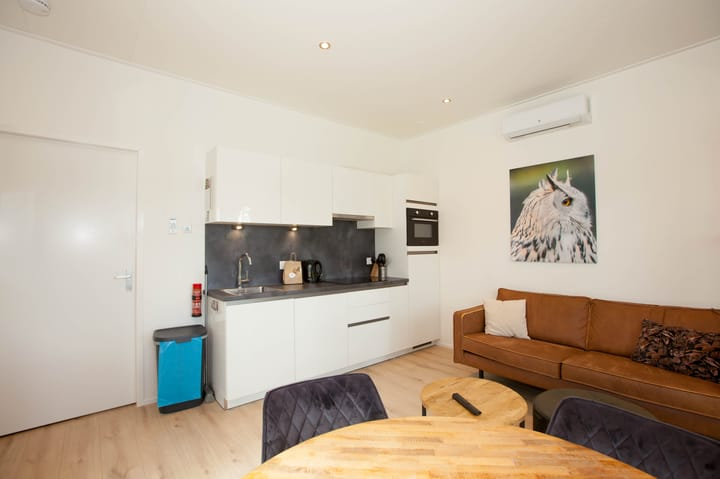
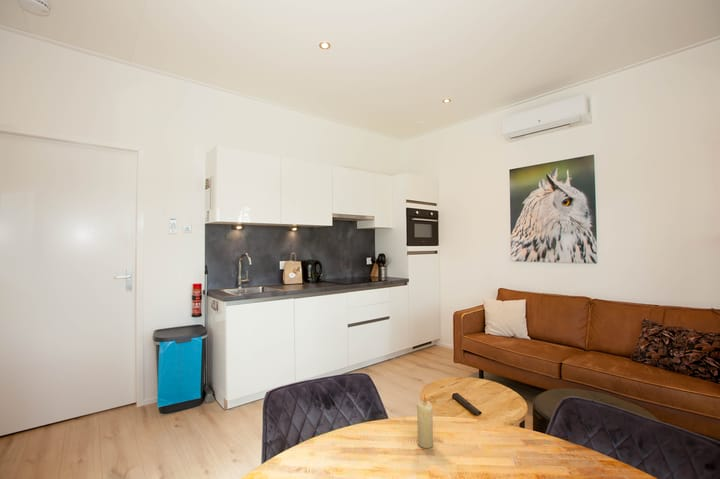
+ candle [416,394,434,449]
